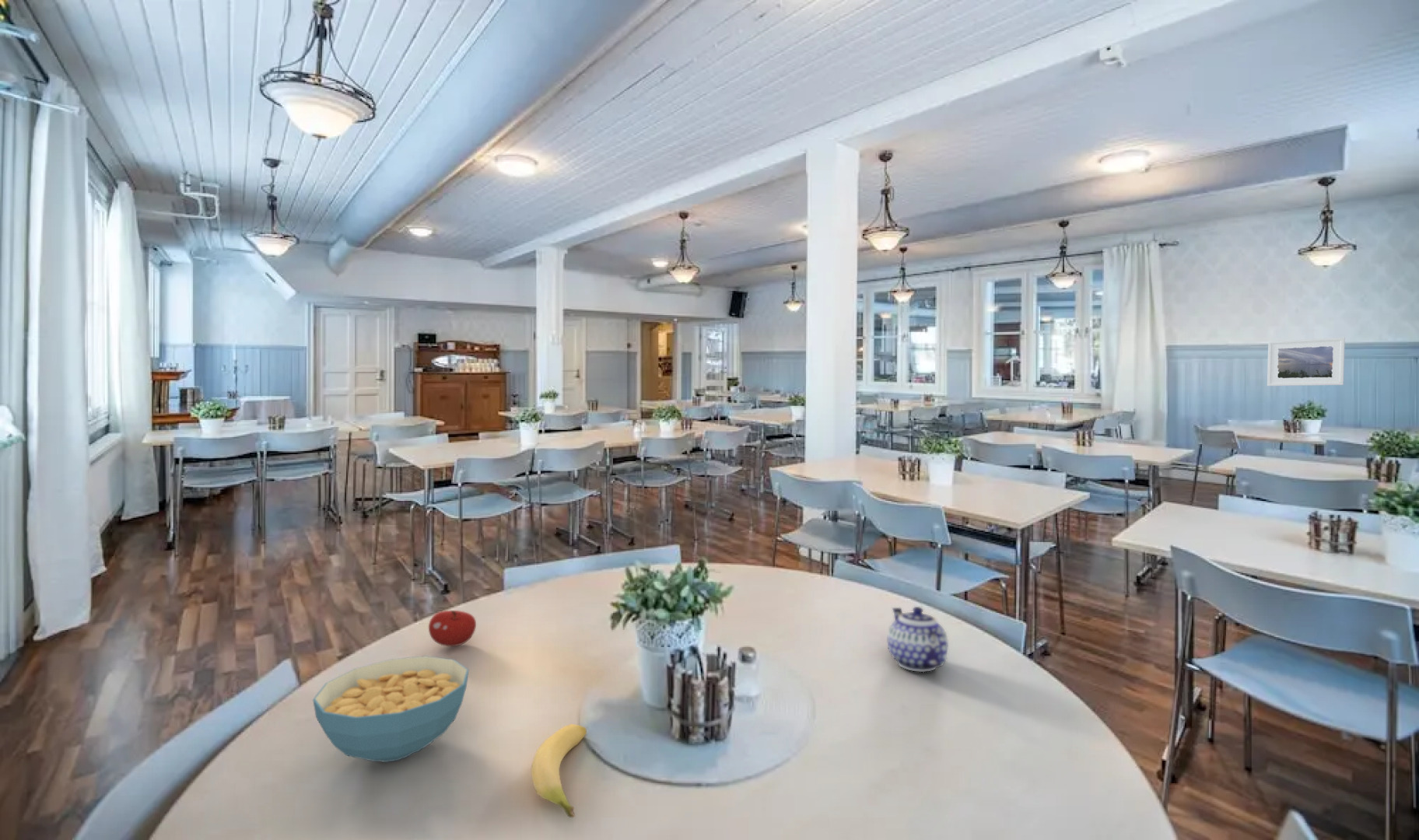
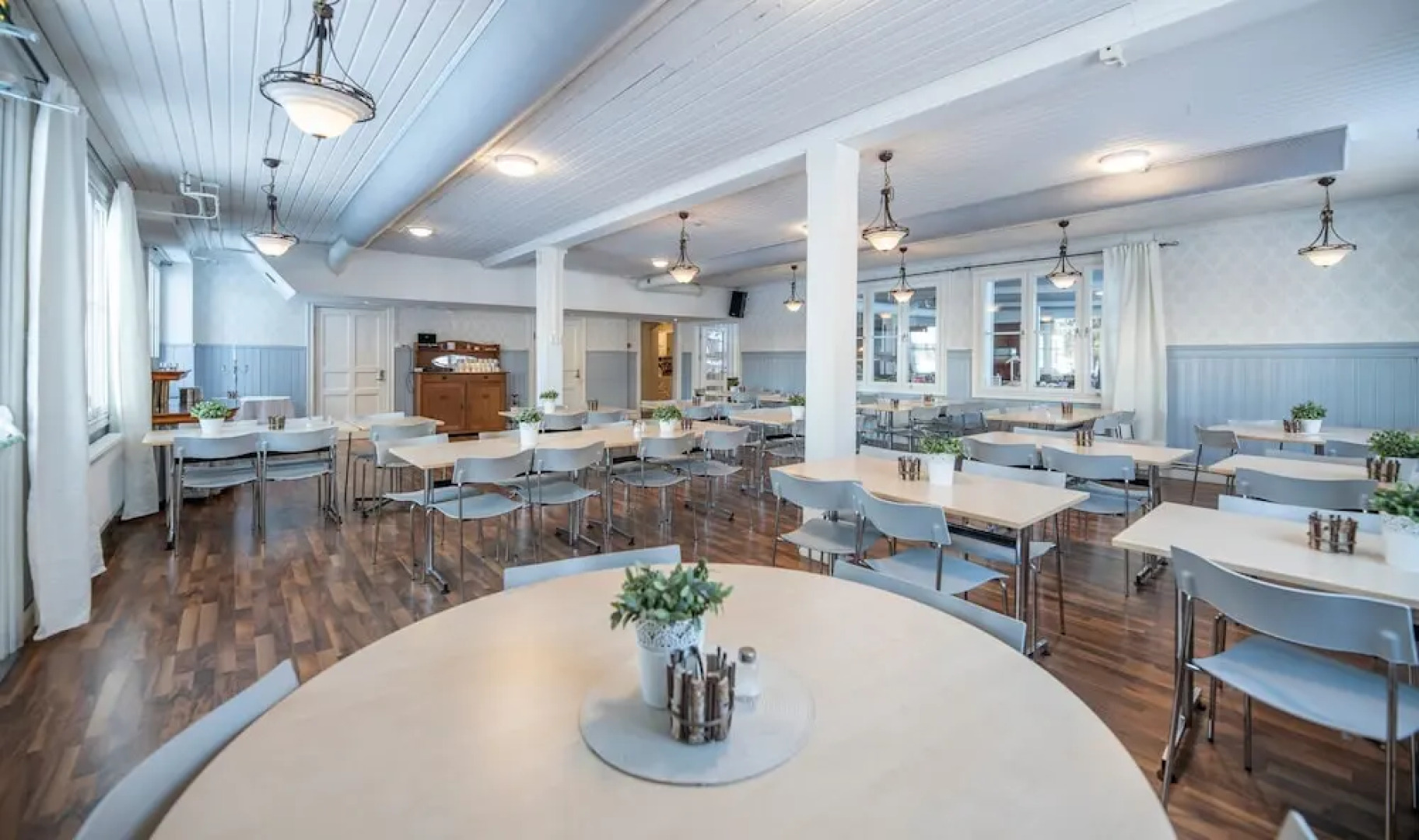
- cereal bowl [312,656,469,763]
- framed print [1267,337,1346,387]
- fruit [428,610,477,647]
- teapot [887,606,948,673]
- banana [531,723,587,818]
